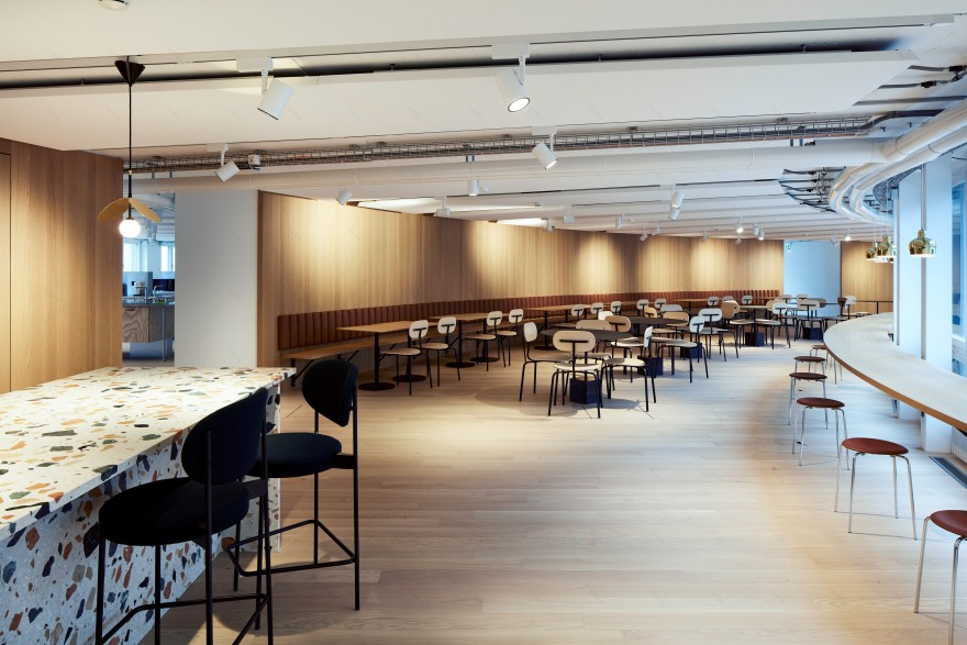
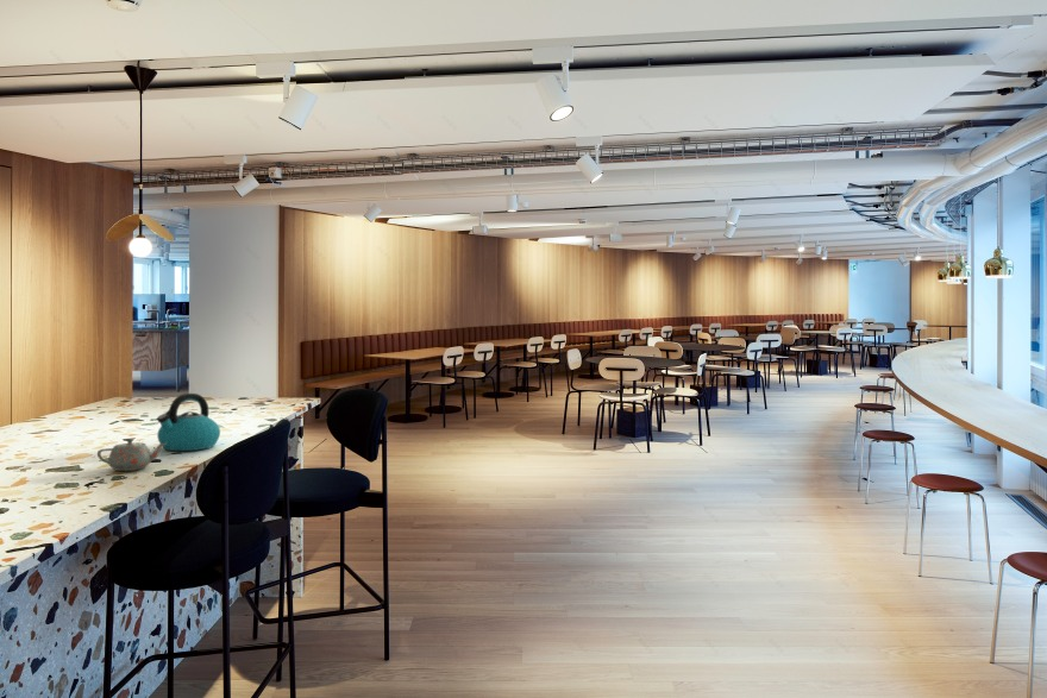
+ kettle [156,392,221,452]
+ teapot [96,438,165,472]
